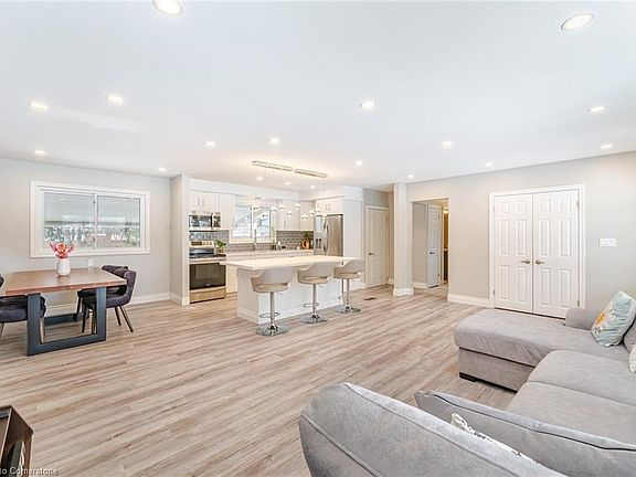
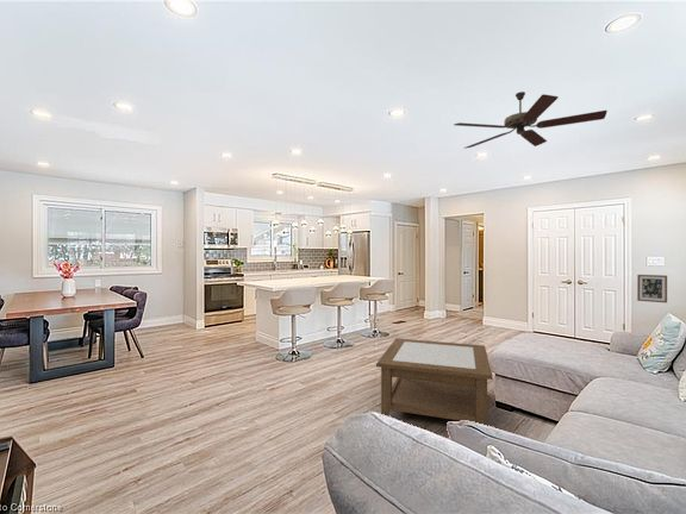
+ wall art [636,274,668,303]
+ coffee table [375,337,494,426]
+ ceiling fan [453,90,609,150]
